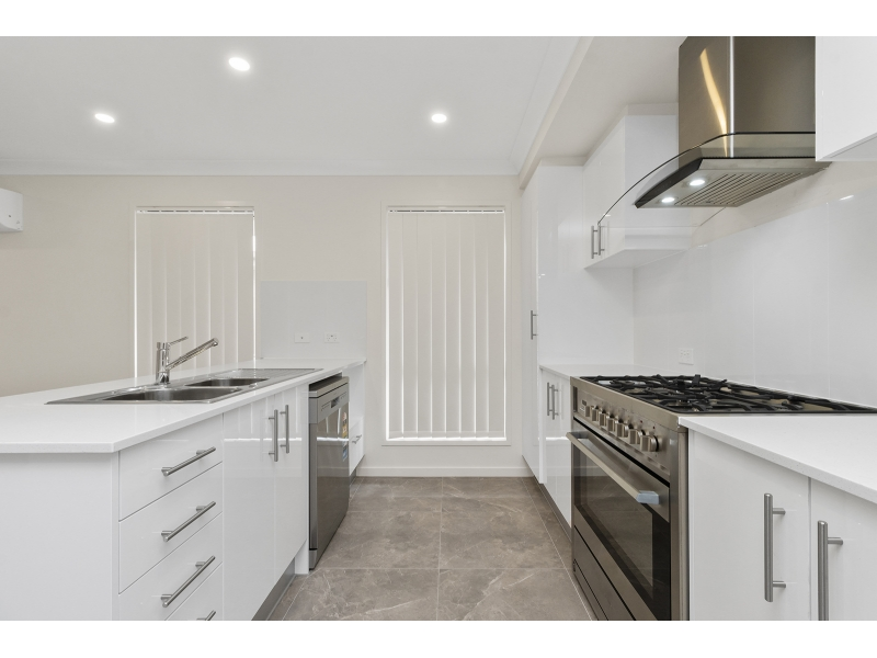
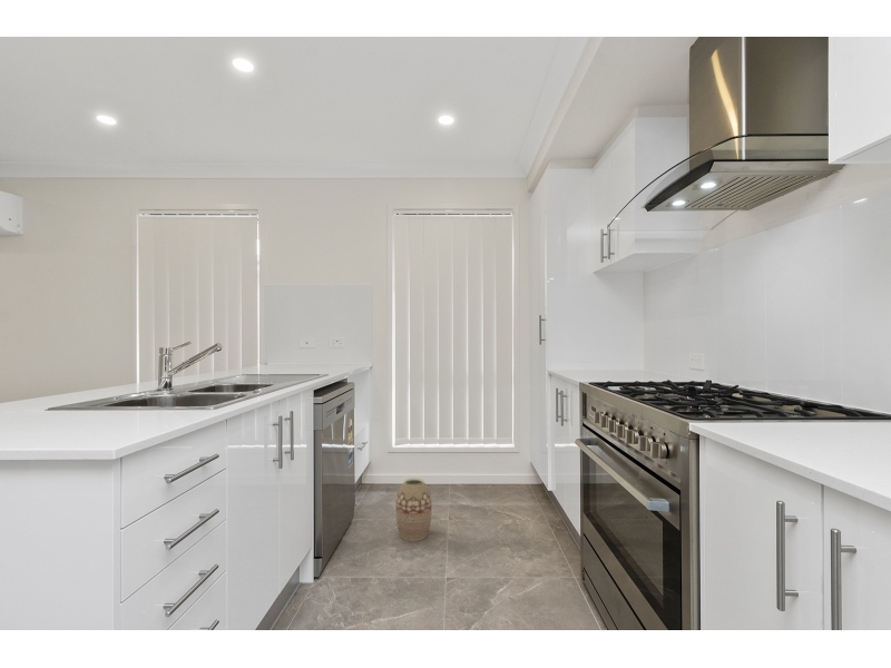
+ vase [394,477,433,542]
